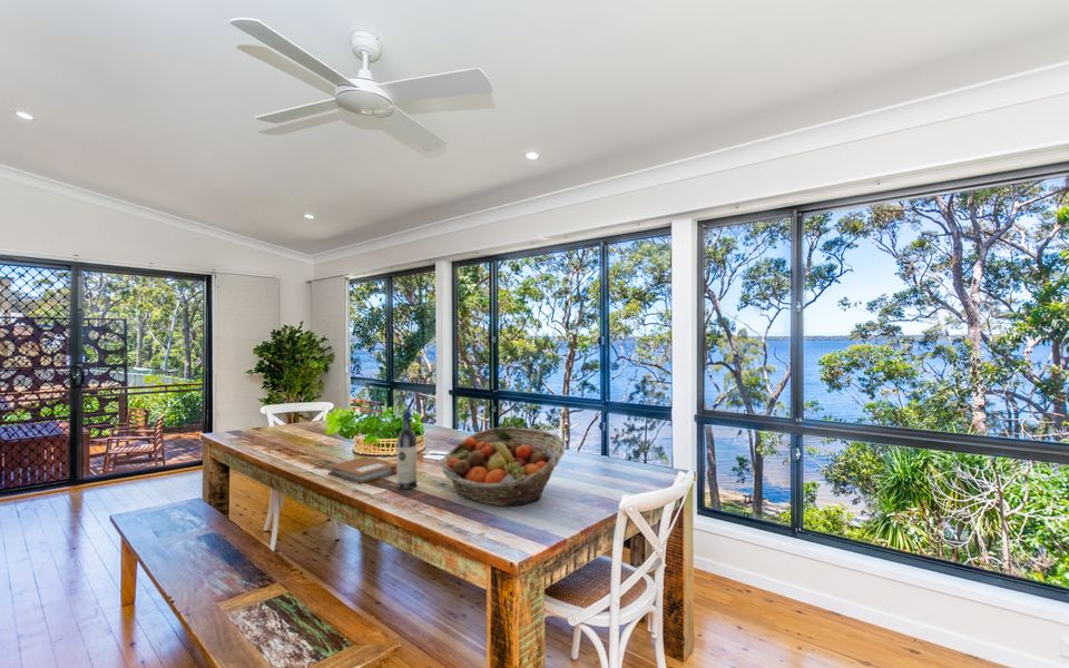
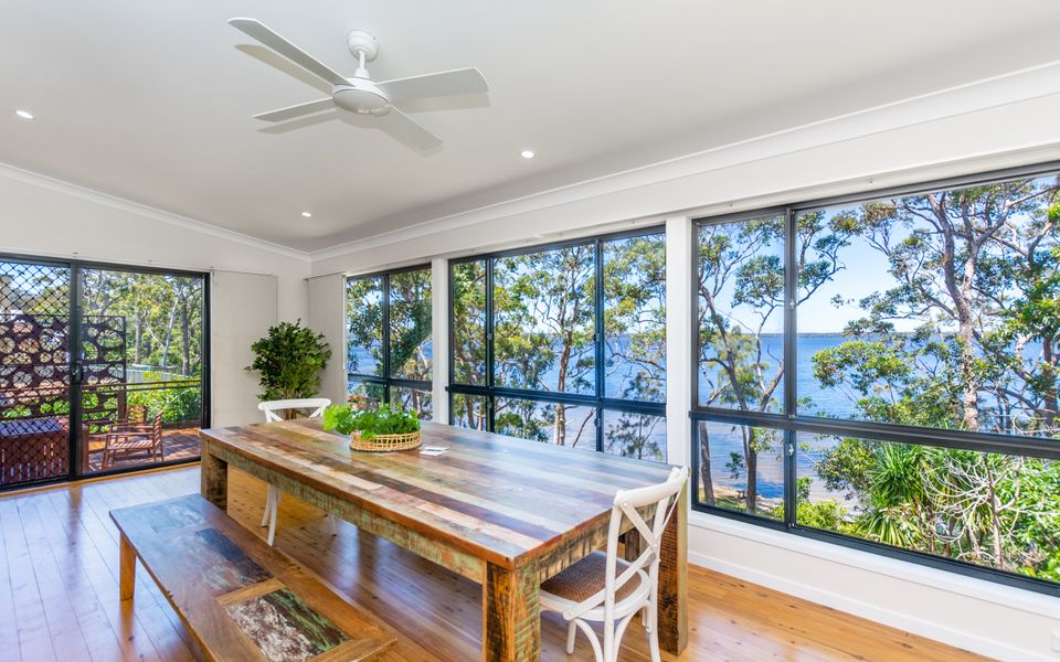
- notebook [327,455,398,484]
- fruit basket [440,426,566,508]
- wine bottle [395,409,418,490]
